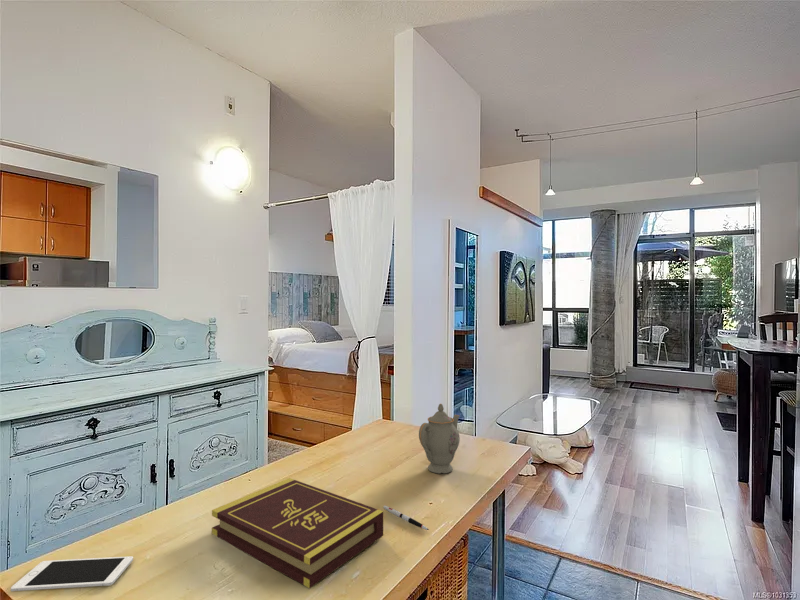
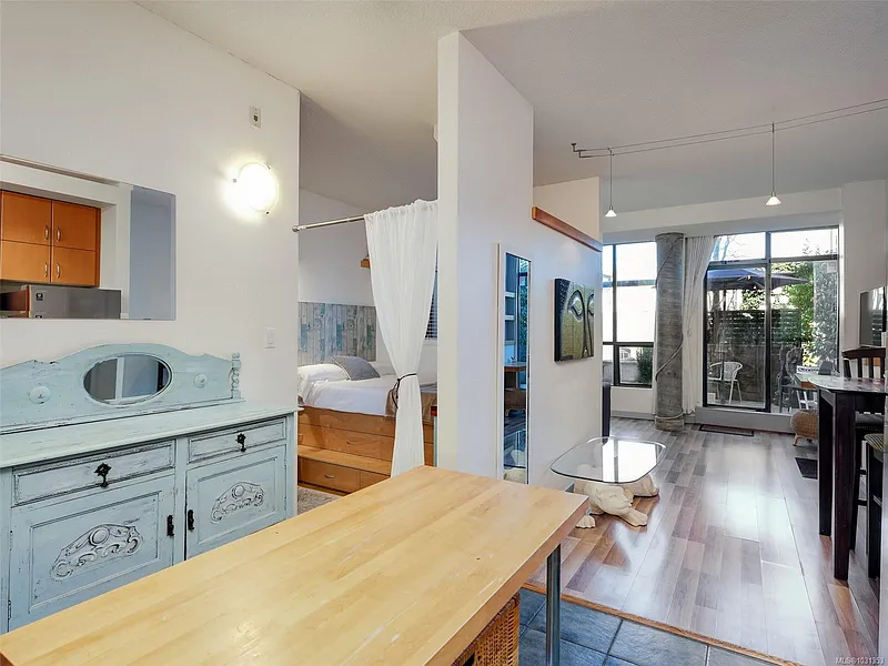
- pen [382,505,430,531]
- cell phone [10,555,134,592]
- chinaware [418,403,461,474]
- book [211,477,384,589]
